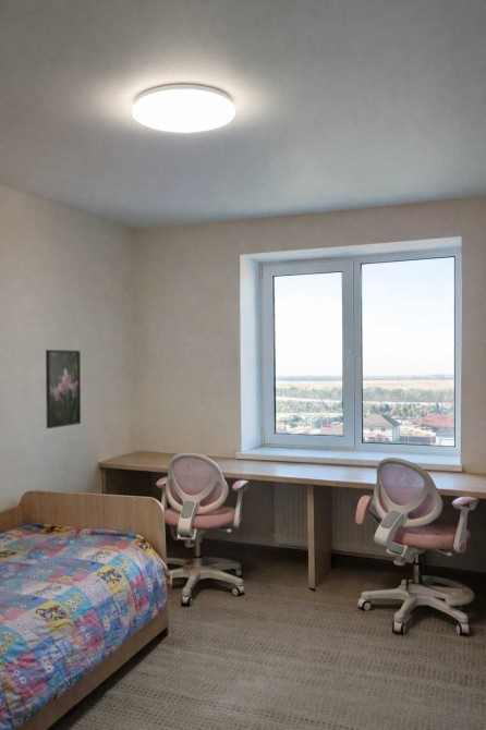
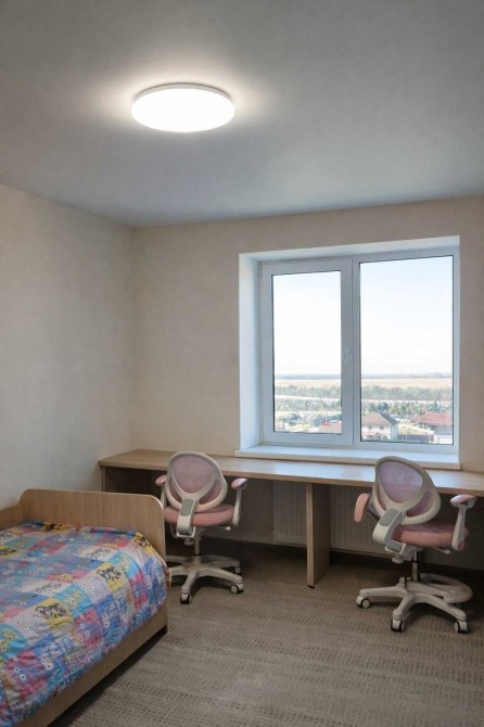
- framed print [45,349,82,429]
